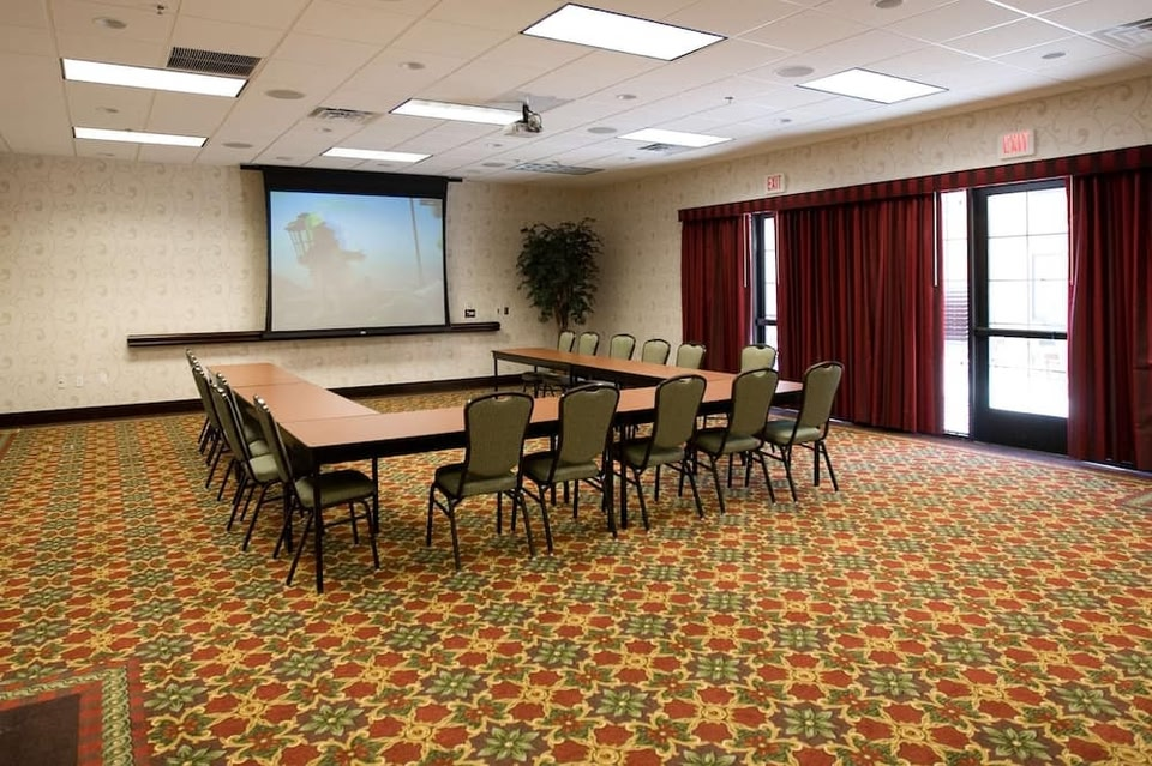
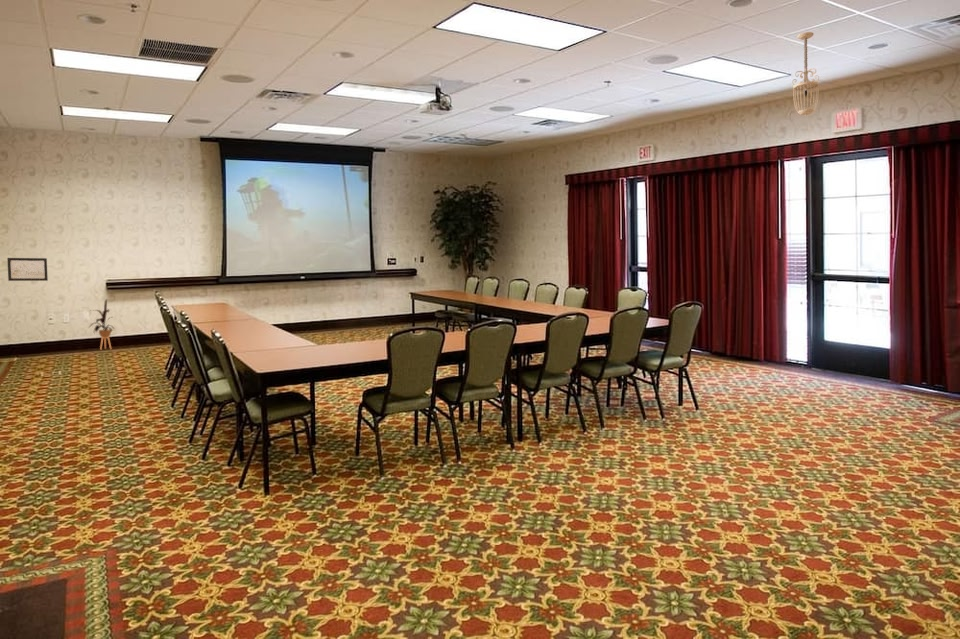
+ wall art [6,257,49,282]
+ house plant [87,298,115,351]
+ ceiling light fixture [789,31,823,117]
